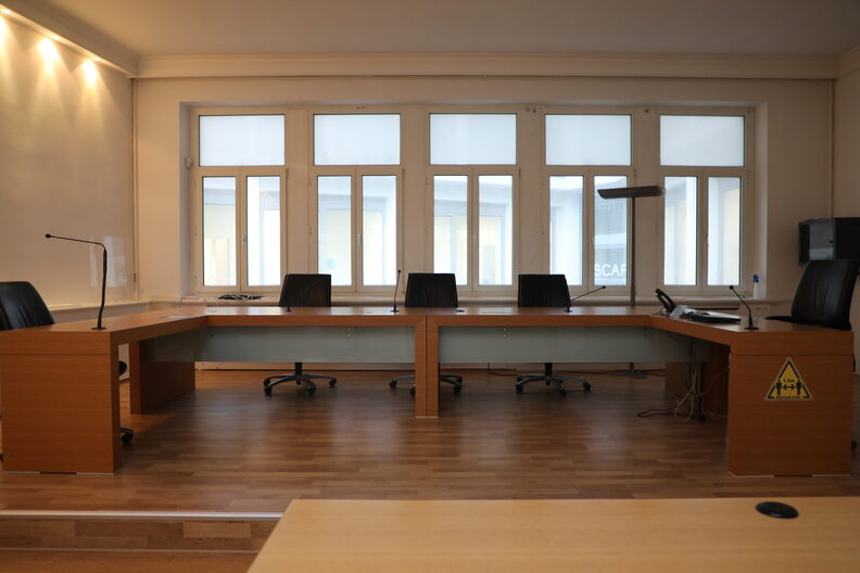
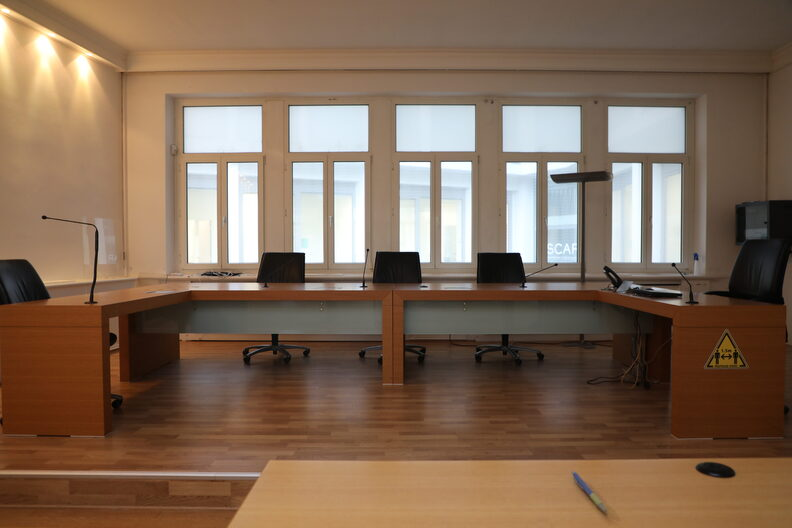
+ pen [570,470,608,513]
